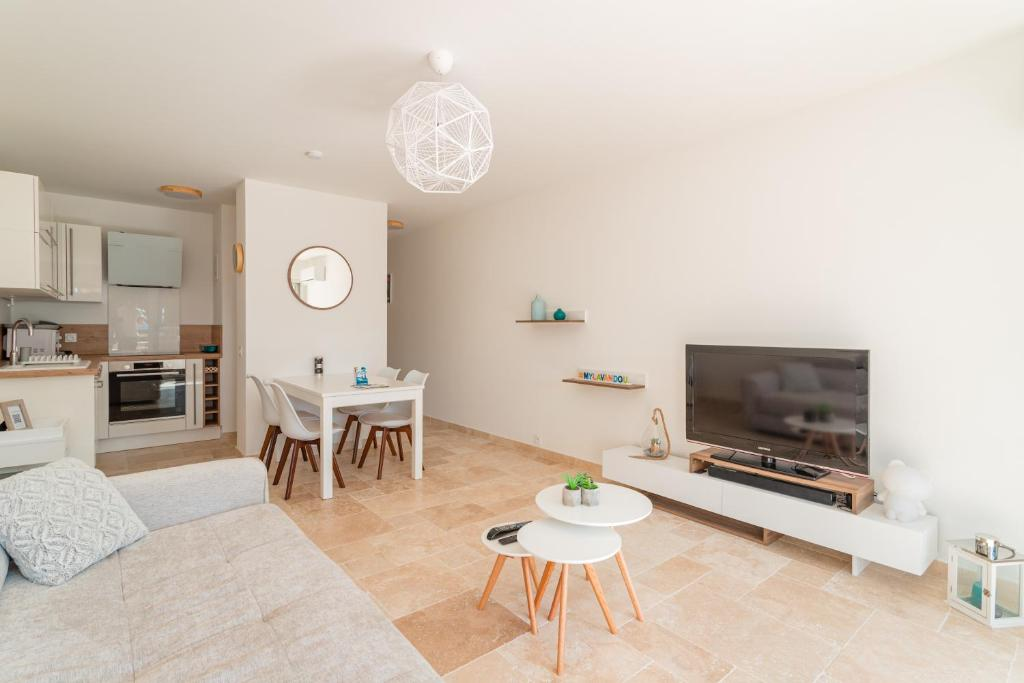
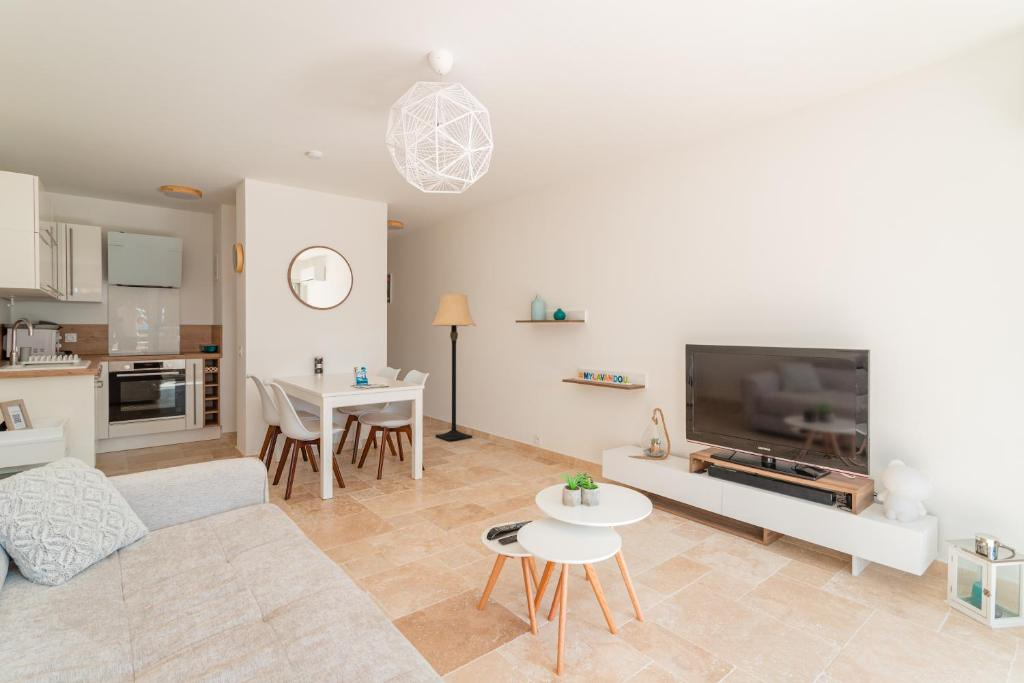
+ lamp [431,293,477,442]
